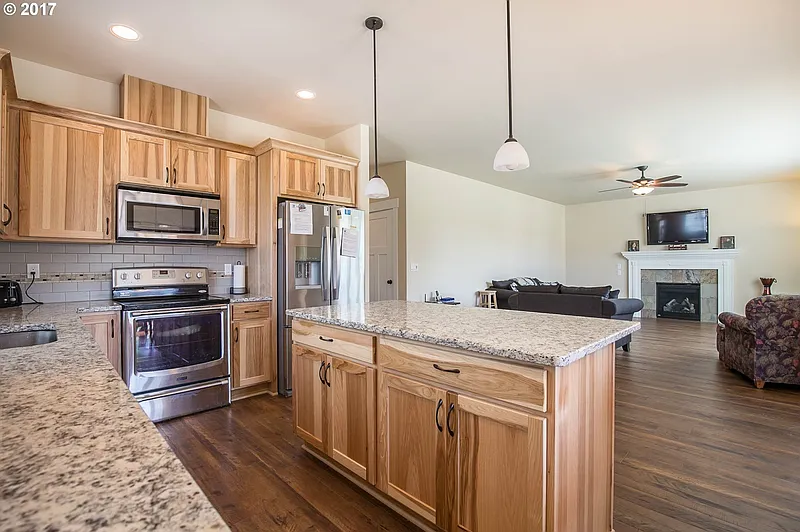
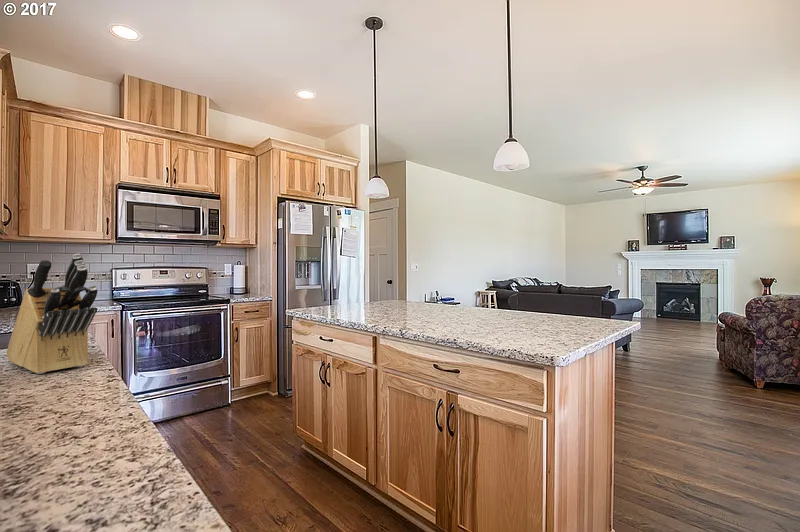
+ knife block [6,253,98,375]
